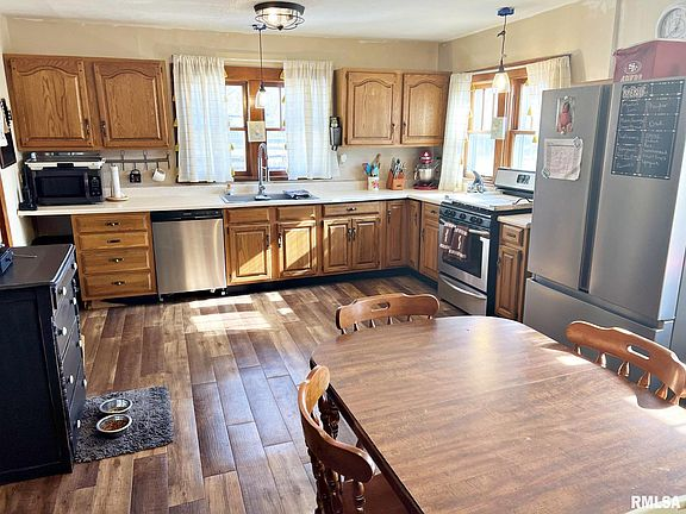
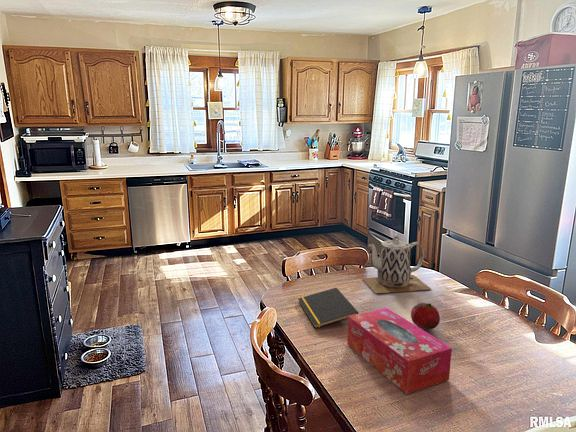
+ notepad [297,287,359,329]
+ tissue box [347,307,453,395]
+ teapot [361,235,432,294]
+ fruit [410,302,441,330]
